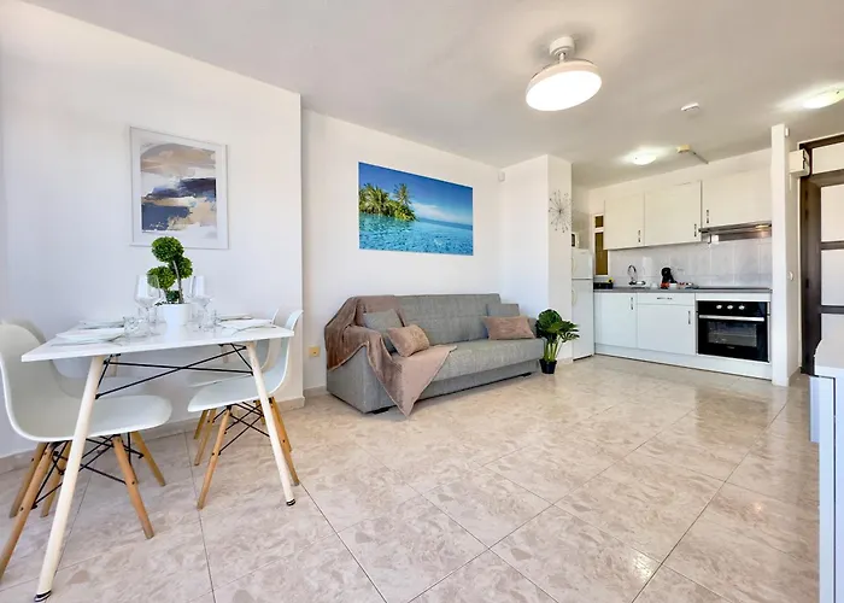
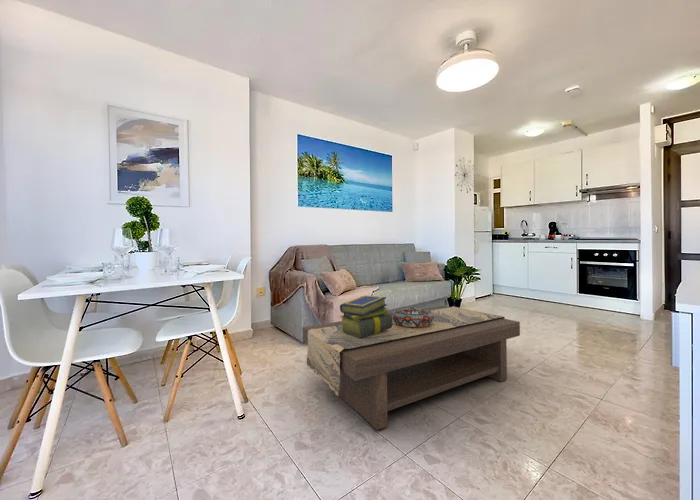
+ decorative bowl [392,306,434,327]
+ stack of books [339,295,392,338]
+ coffee table [302,305,521,431]
